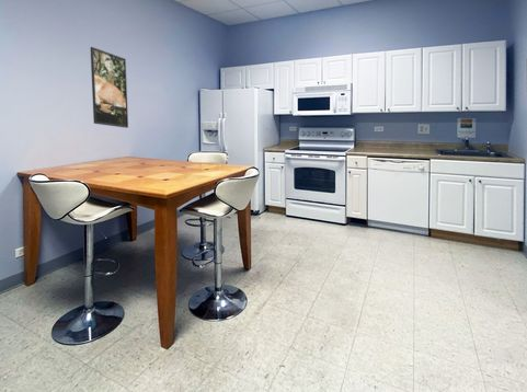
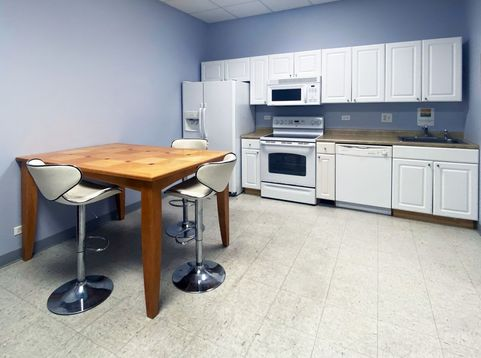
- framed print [89,46,129,129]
